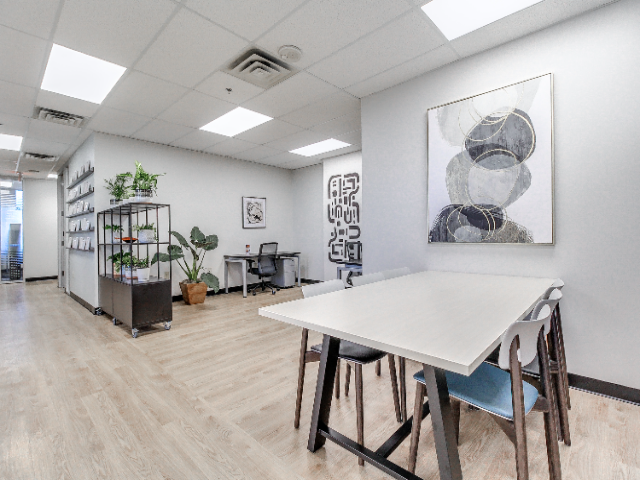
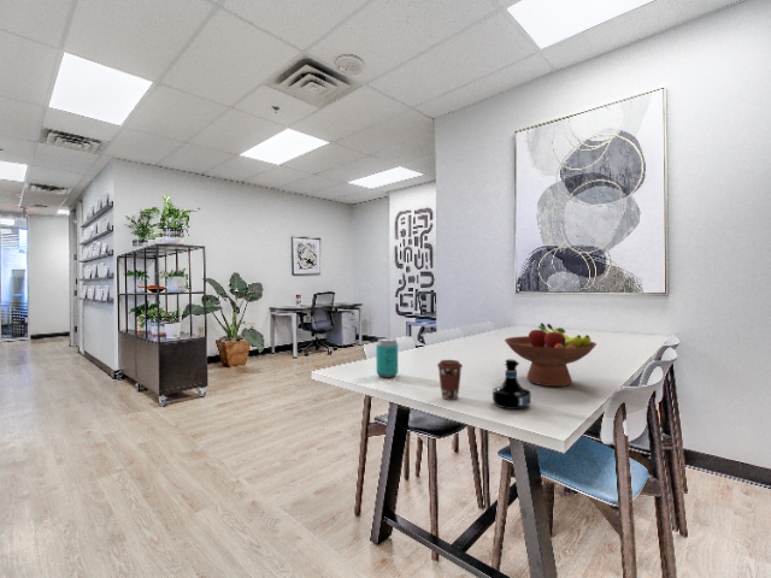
+ coffee cup [436,359,464,401]
+ beverage can [375,337,399,379]
+ tequila bottle [492,358,531,411]
+ fruit bowl [504,322,598,388]
